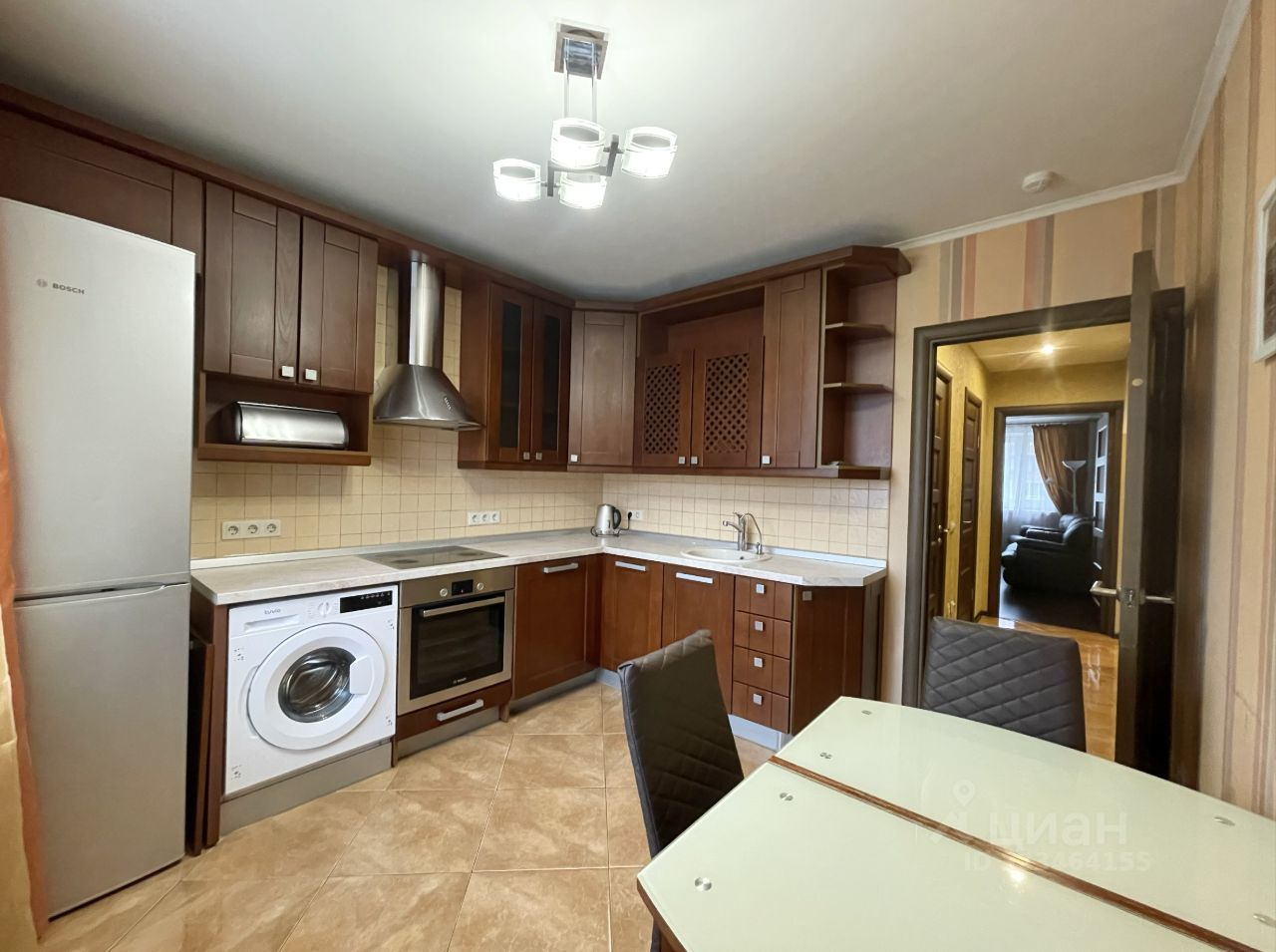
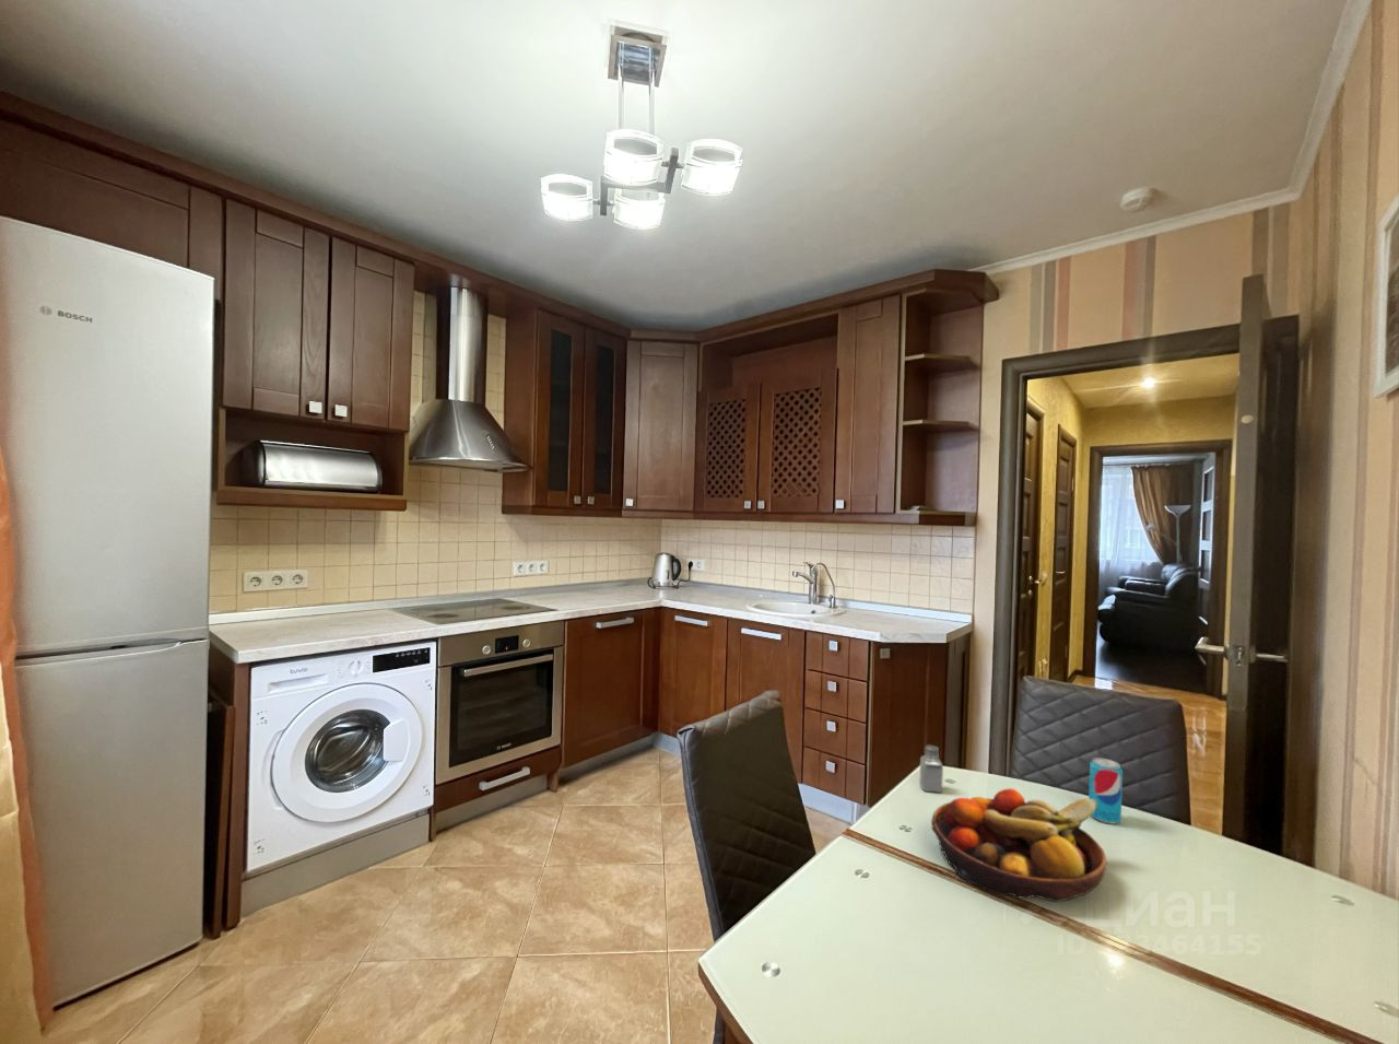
+ beverage can [1088,757,1124,826]
+ saltshaker [918,744,944,794]
+ fruit bowl [930,787,1108,903]
